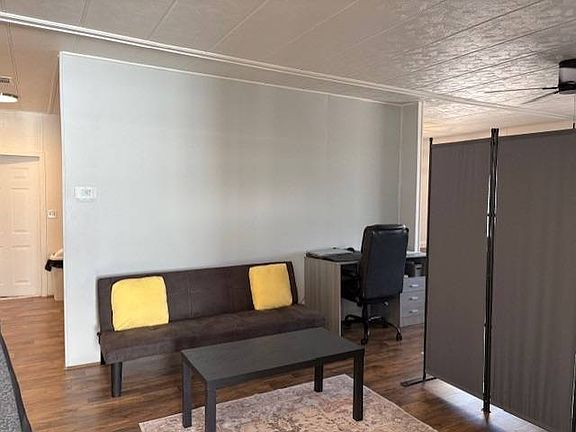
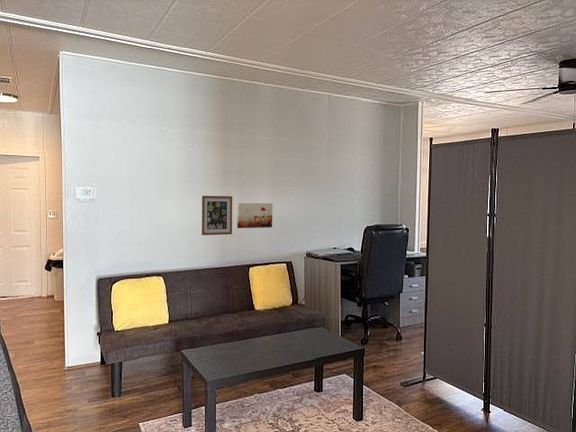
+ wall art [236,202,273,229]
+ wall art [201,195,233,236]
